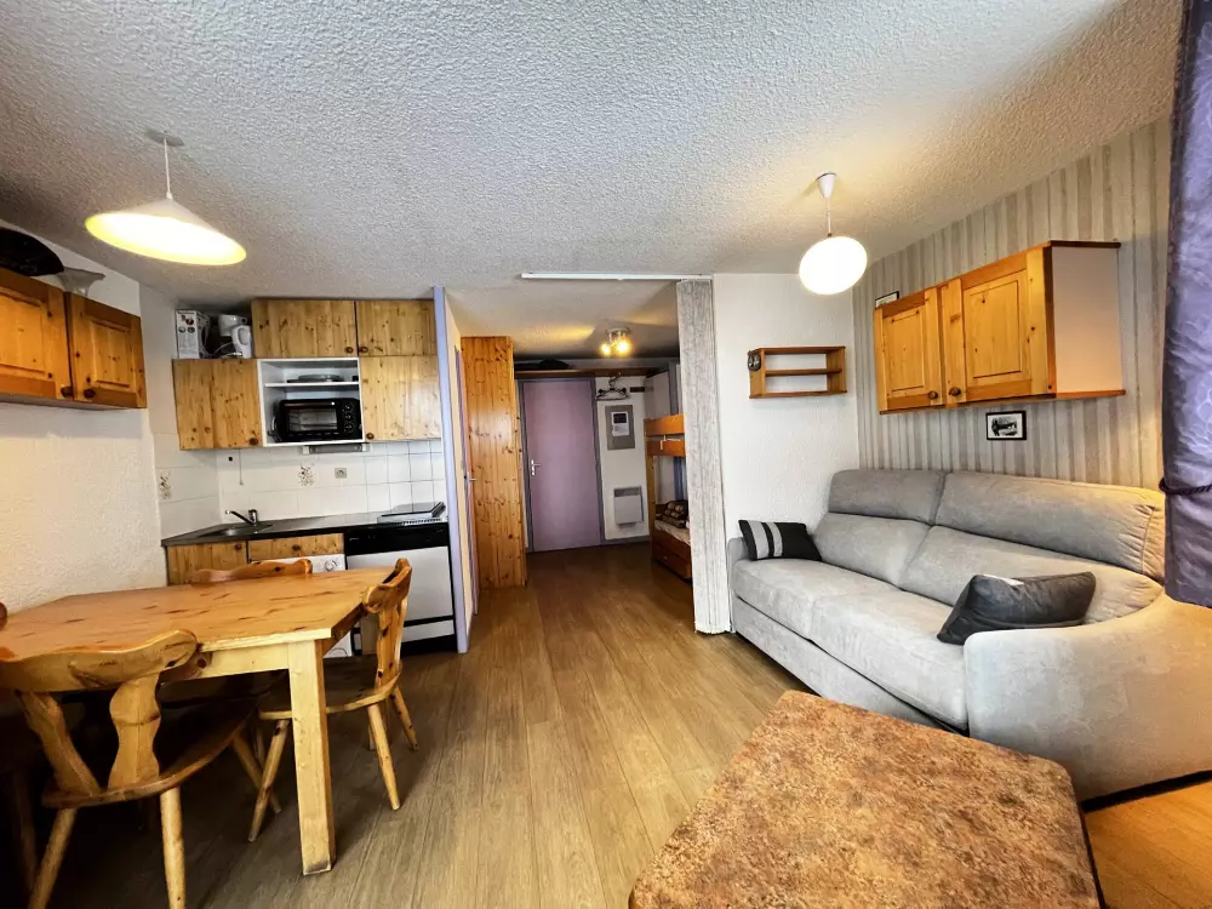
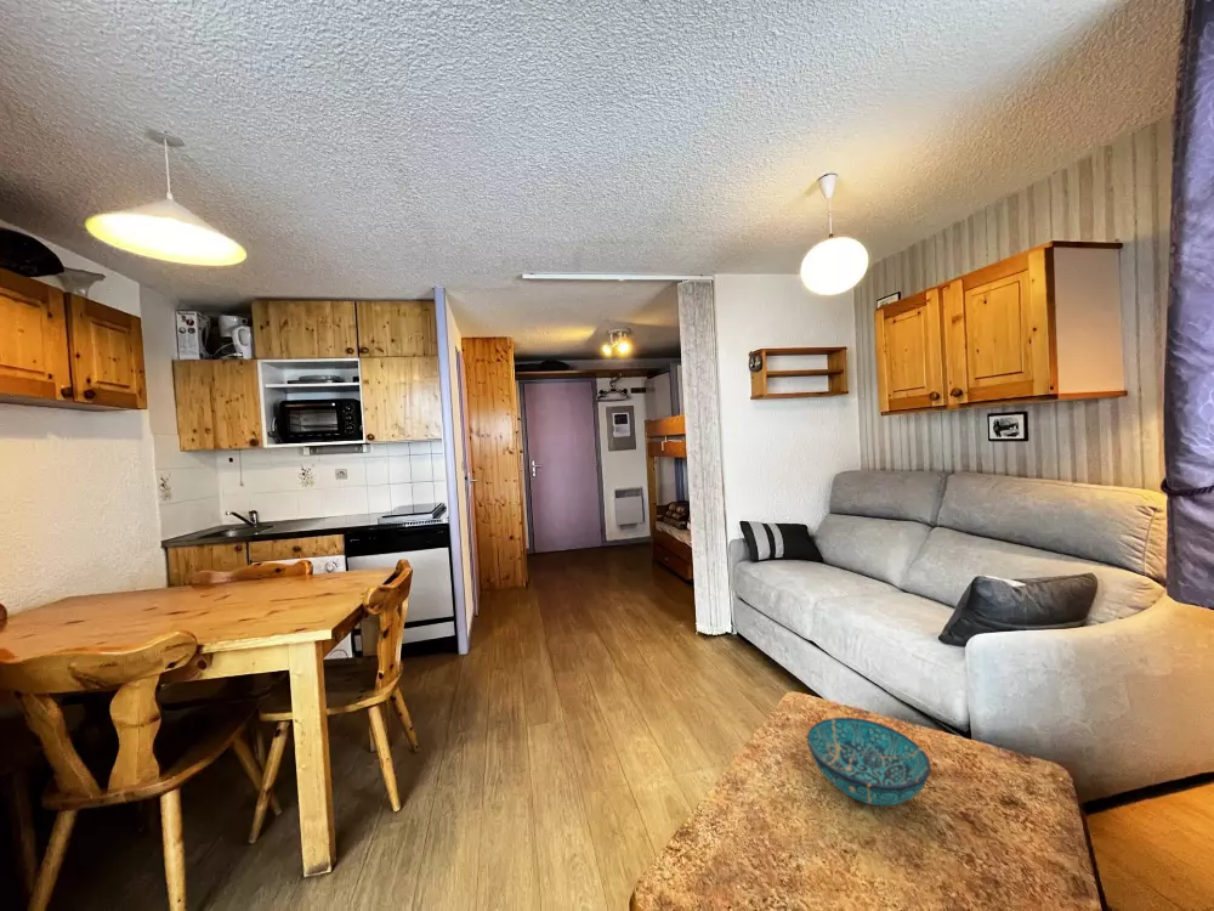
+ bowl [806,717,932,807]
